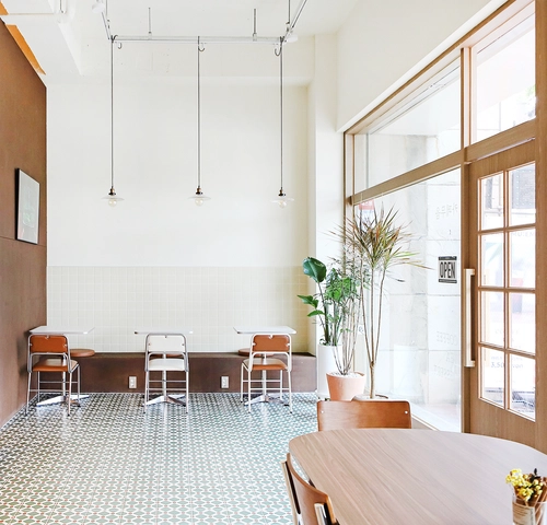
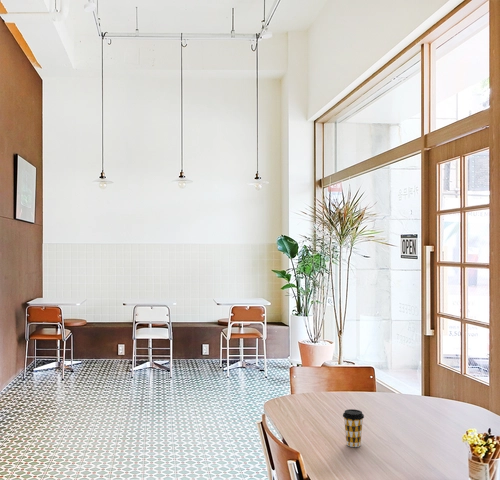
+ coffee cup [342,408,365,448]
